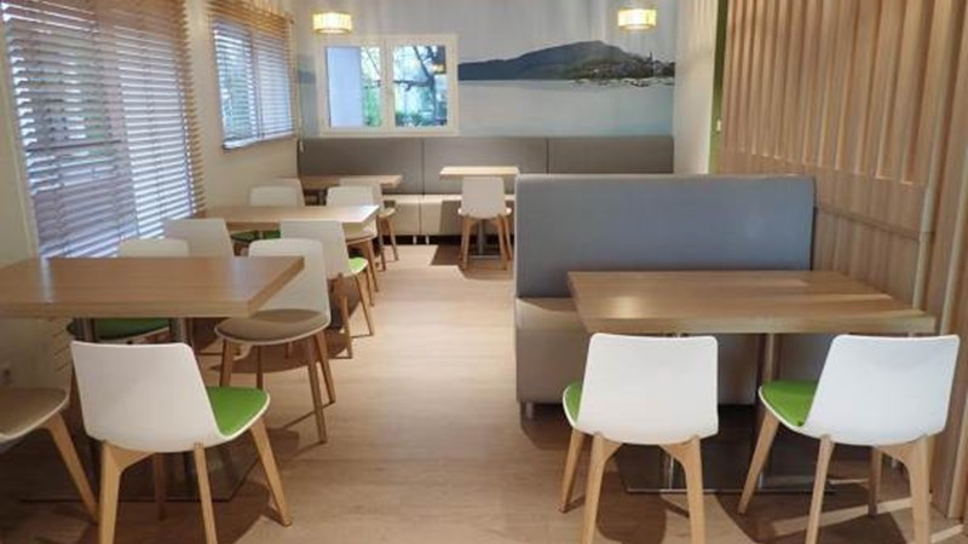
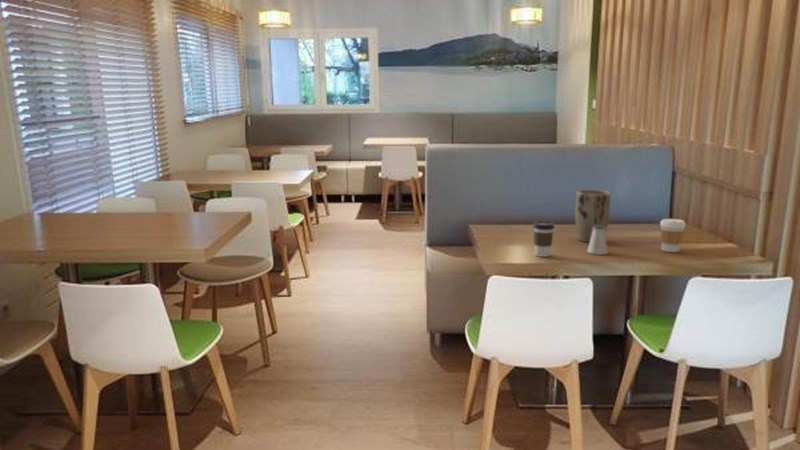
+ coffee cup [659,218,687,253]
+ saltshaker [586,225,609,256]
+ coffee cup [532,220,555,258]
+ plant pot [574,189,611,243]
